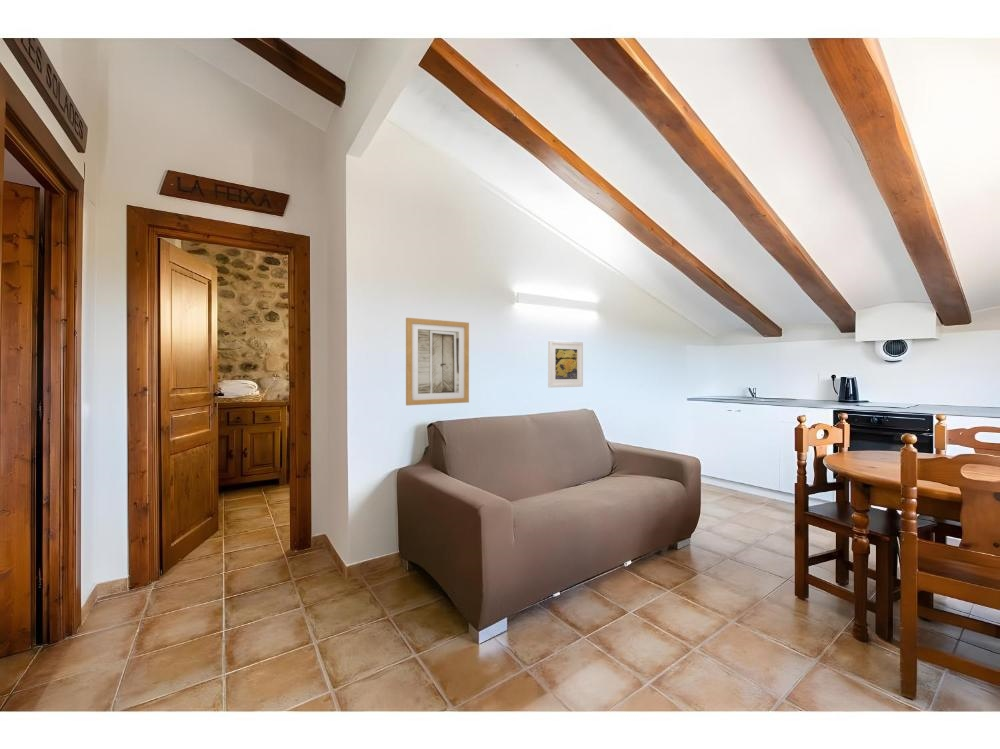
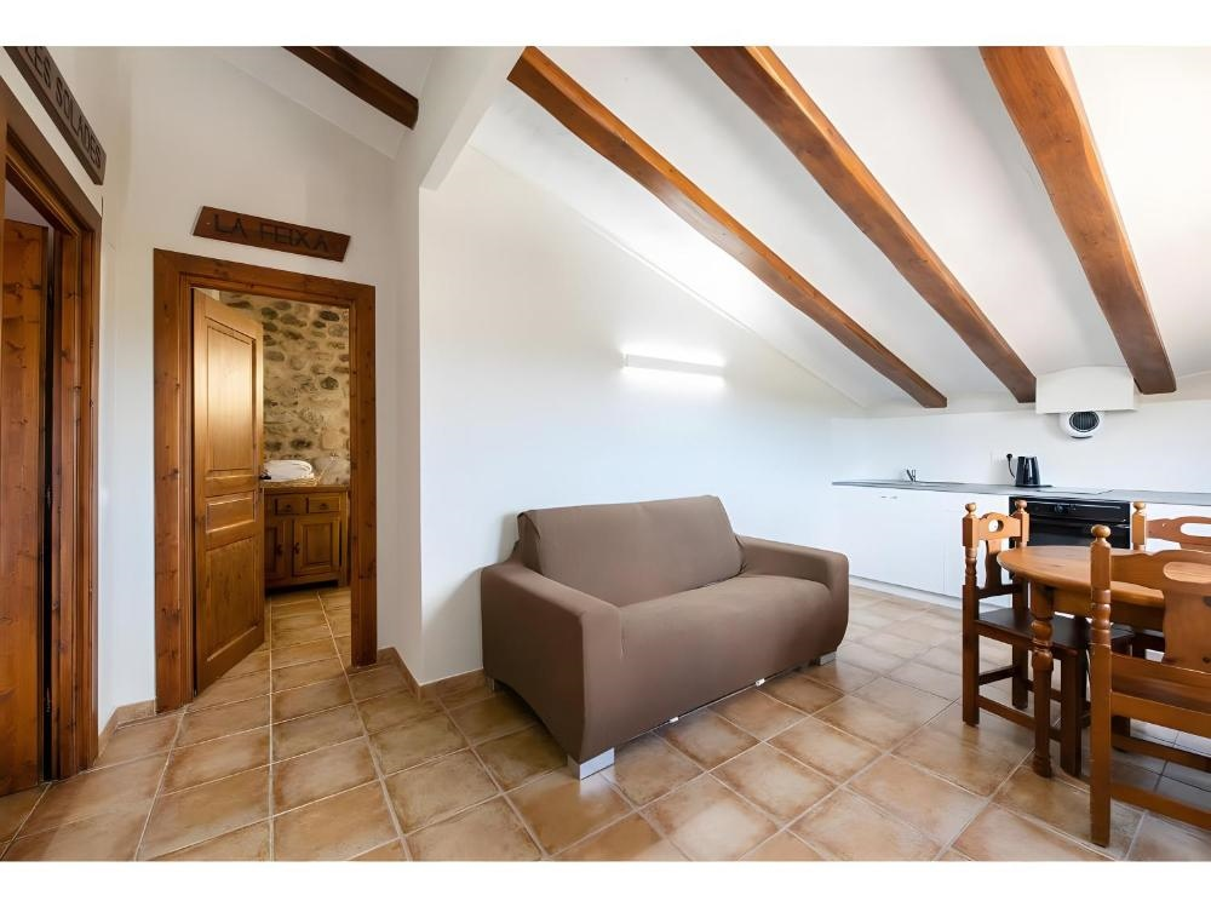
- wall art [405,317,470,406]
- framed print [547,339,584,388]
